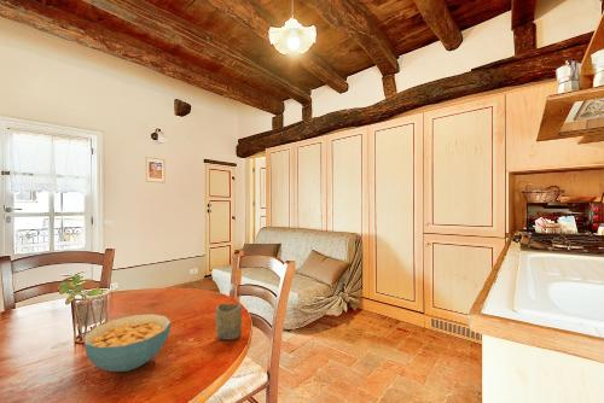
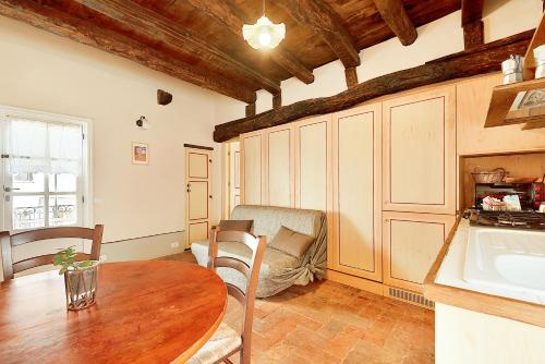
- cup [215,303,243,340]
- cereal bowl [83,313,172,373]
